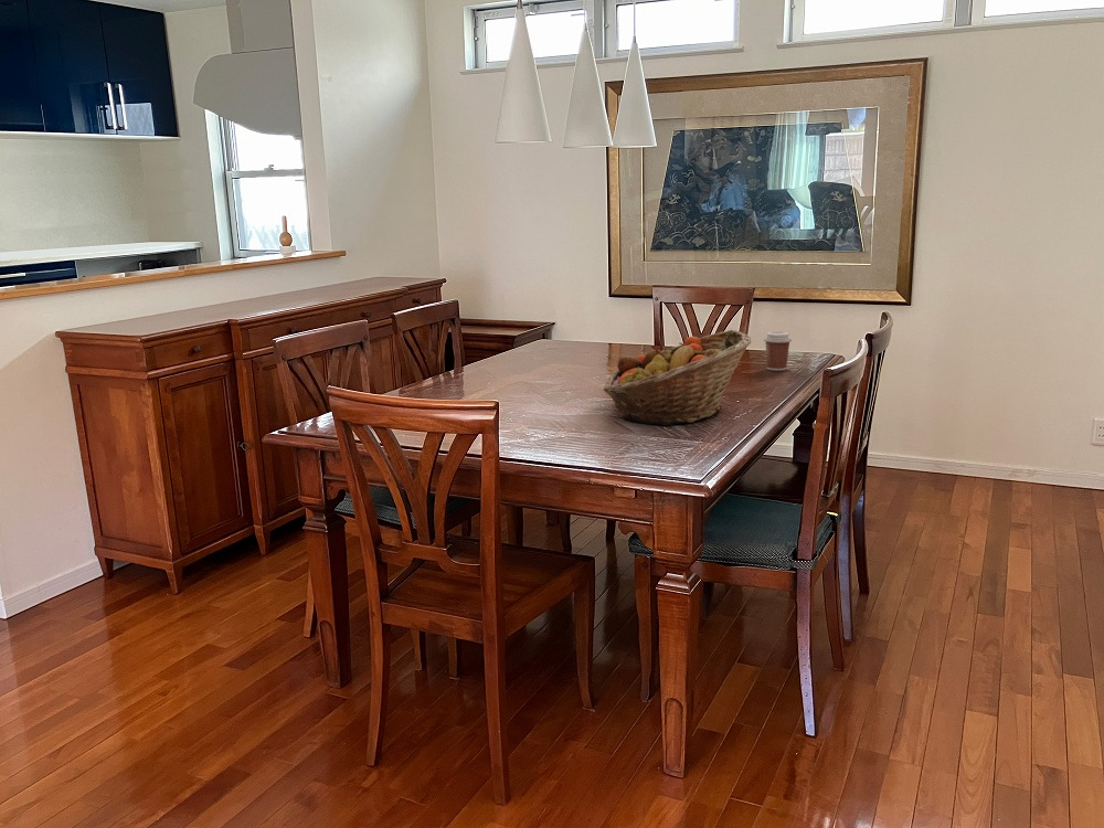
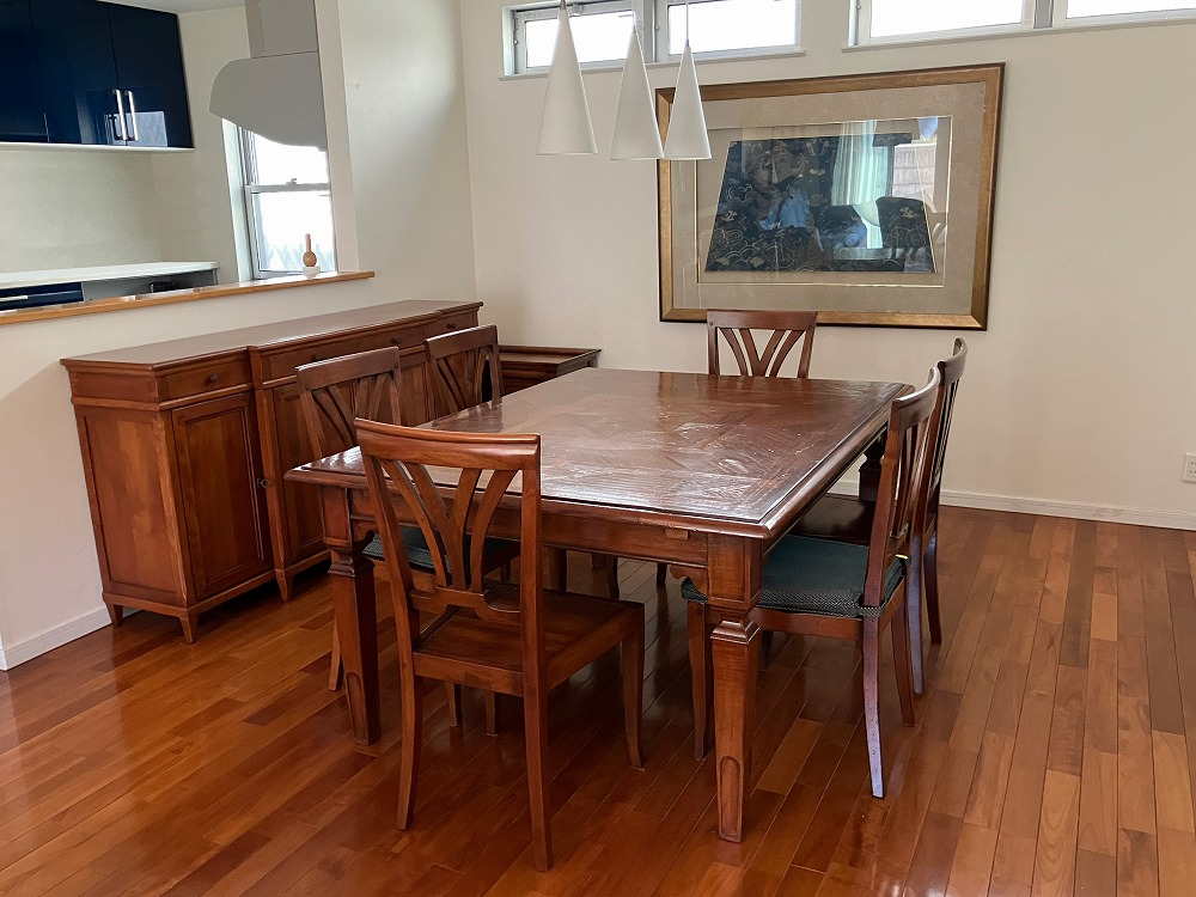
- coffee cup [763,330,793,372]
- fruit basket [603,329,752,427]
